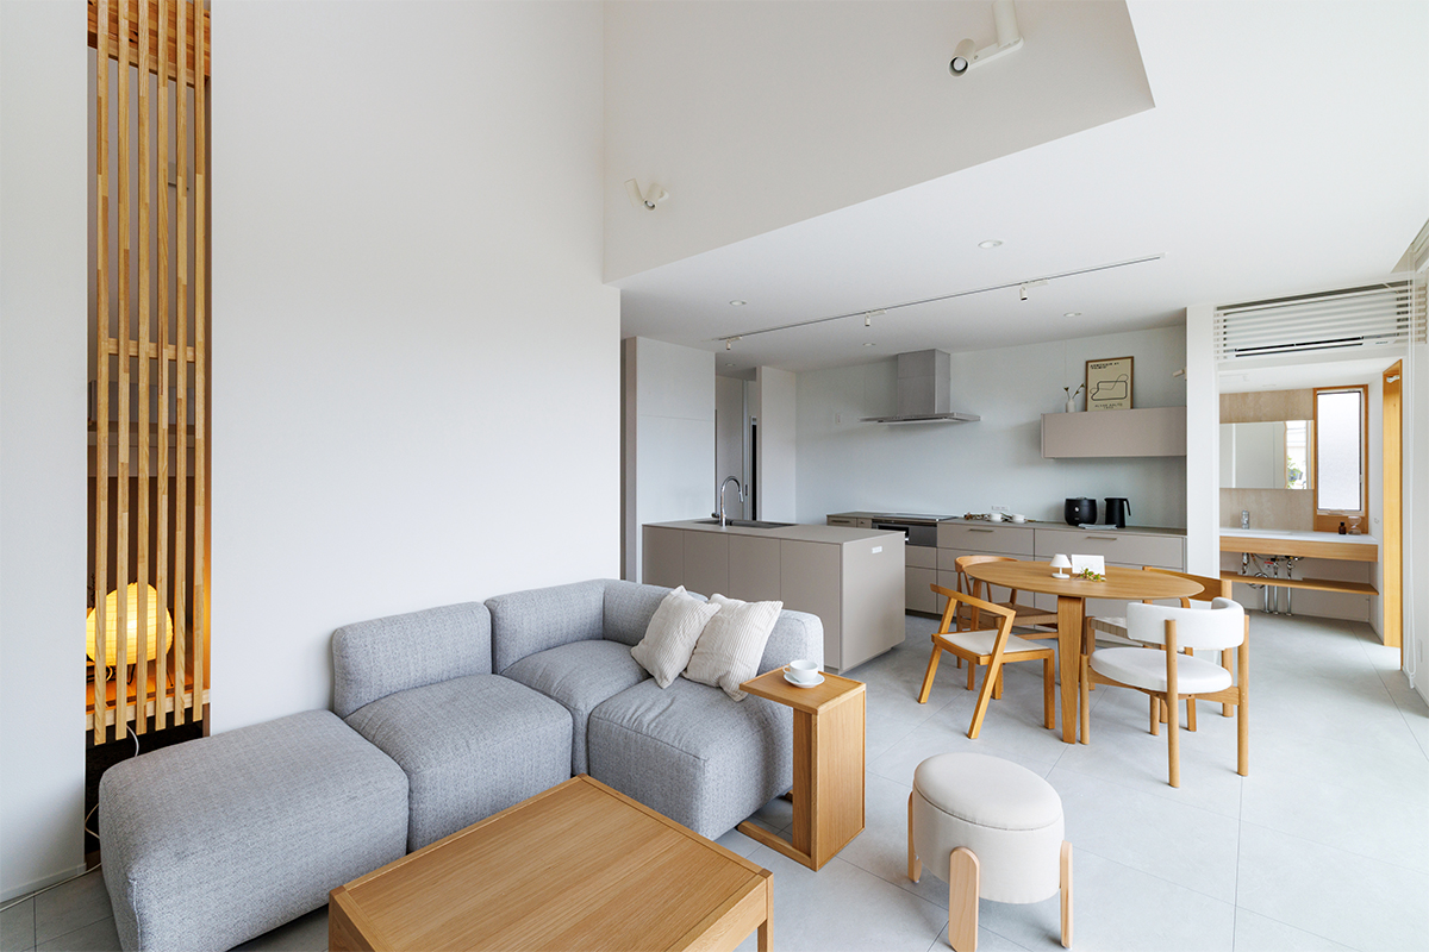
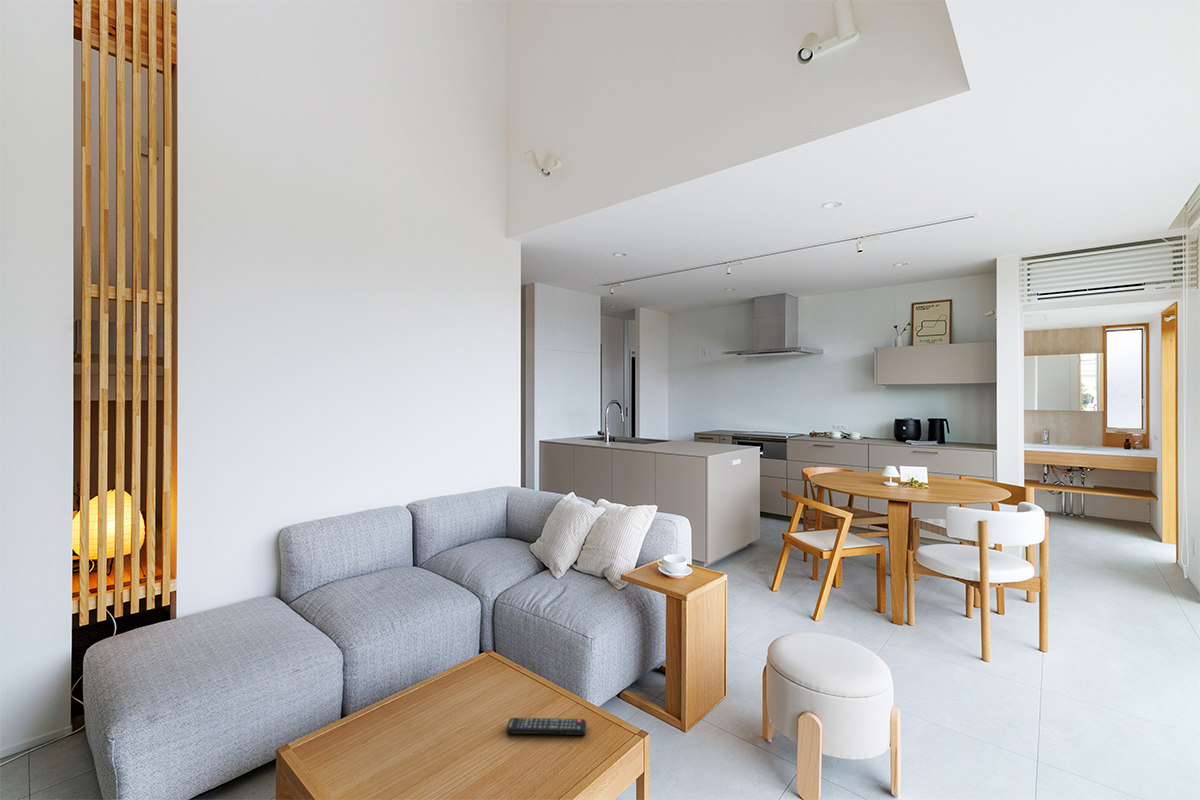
+ remote control [505,717,587,736]
